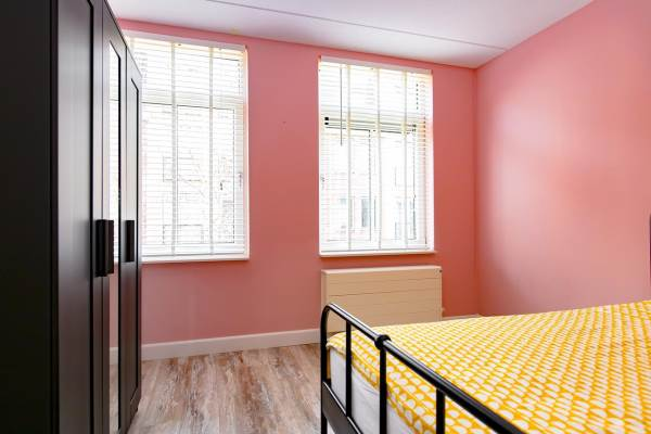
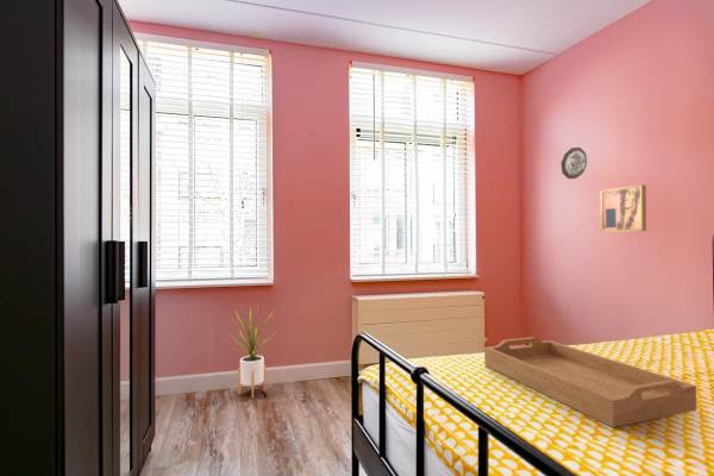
+ house plant [226,302,278,400]
+ decorative plate [560,146,588,180]
+ serving tray [483,336,697,428]
+ wall art [600,183,647,233]
